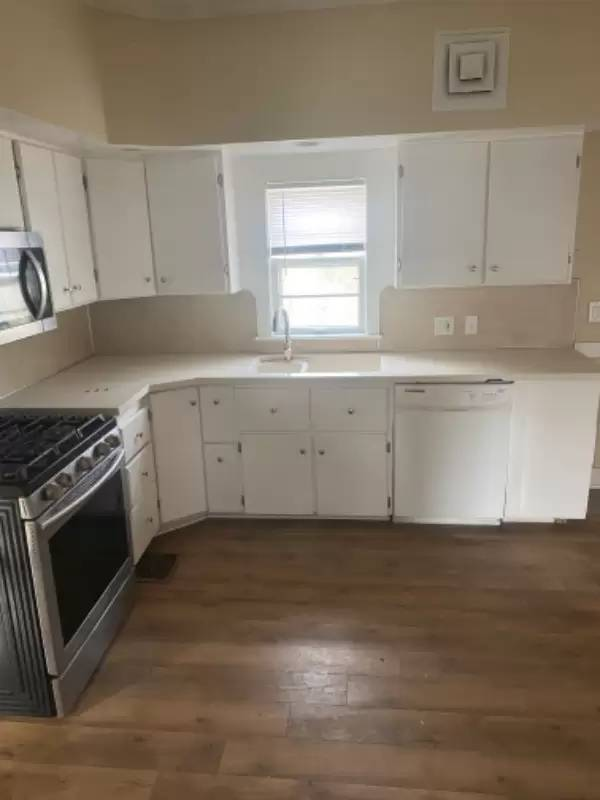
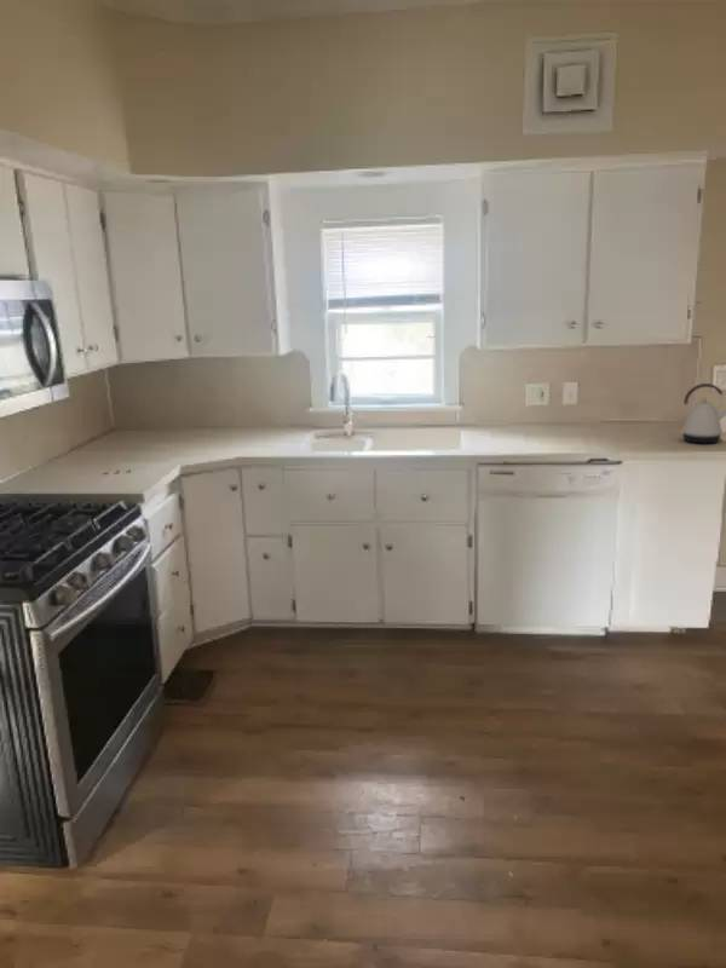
+ kettle [678,382,726,445]
